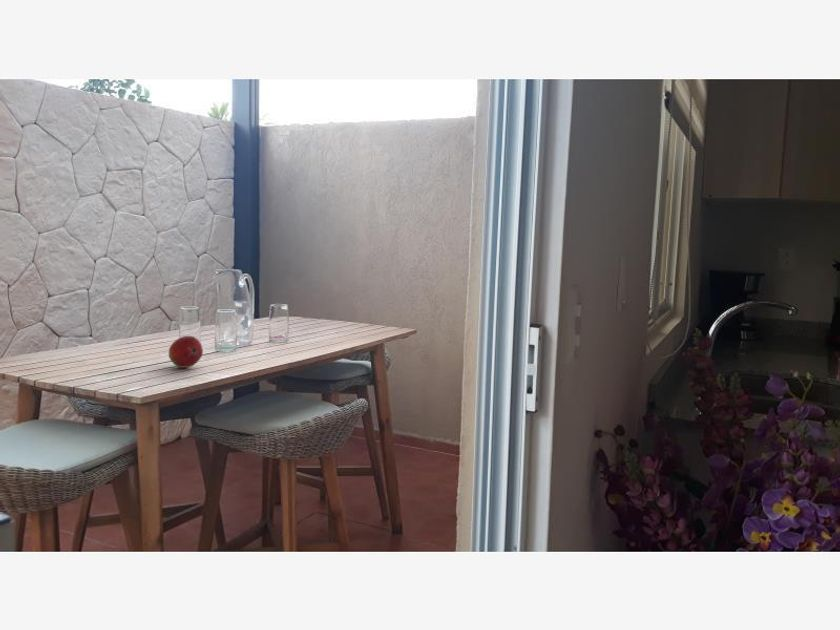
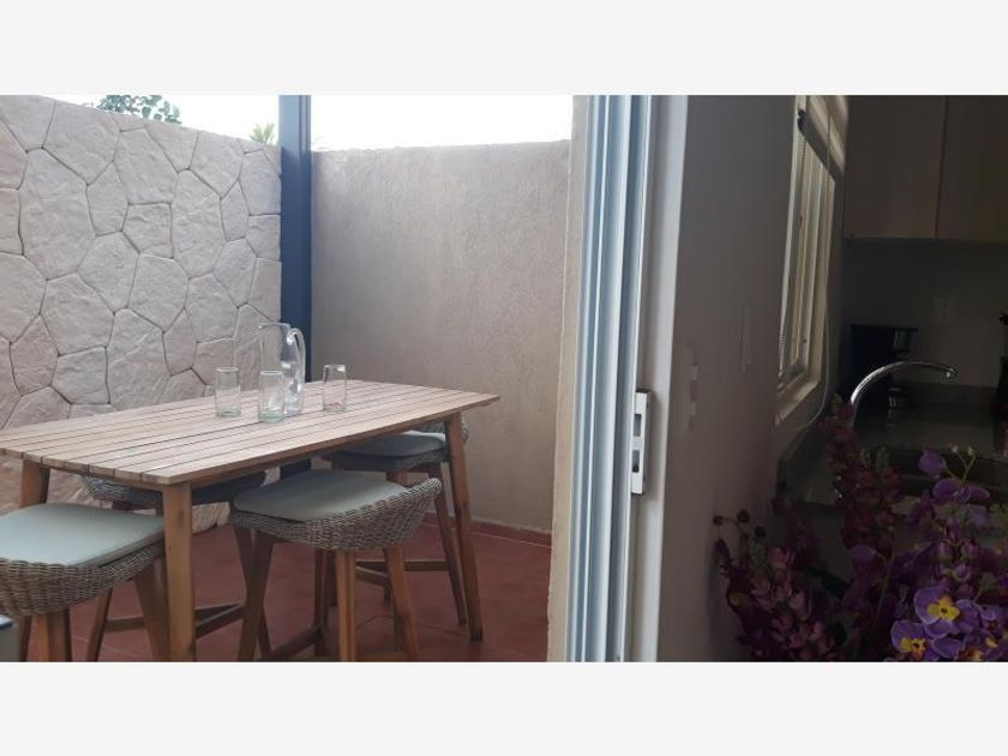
- fruit [168,335,204,369]
